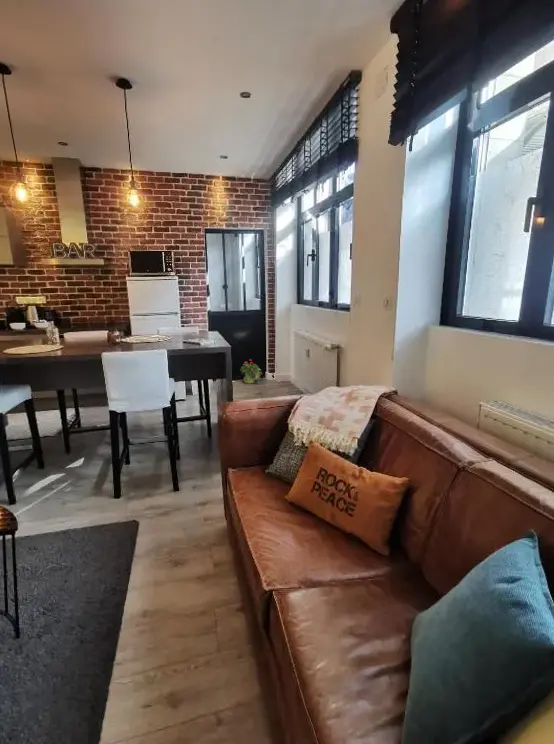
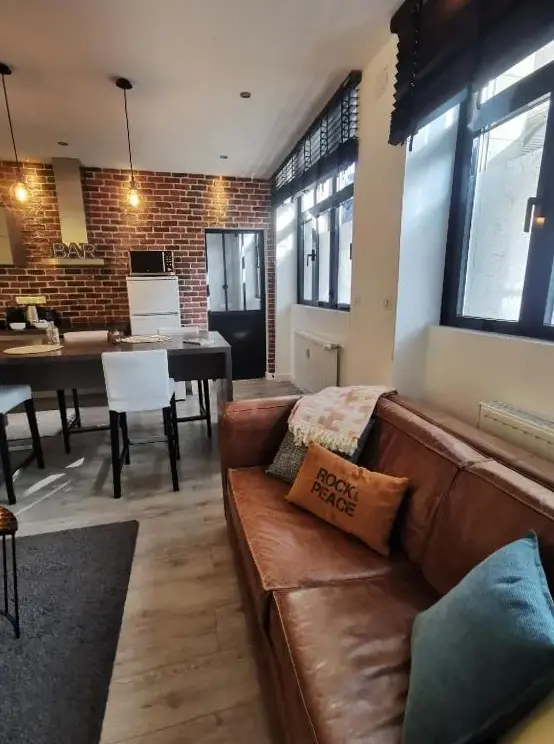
- potted plant [239,359,263,384]
